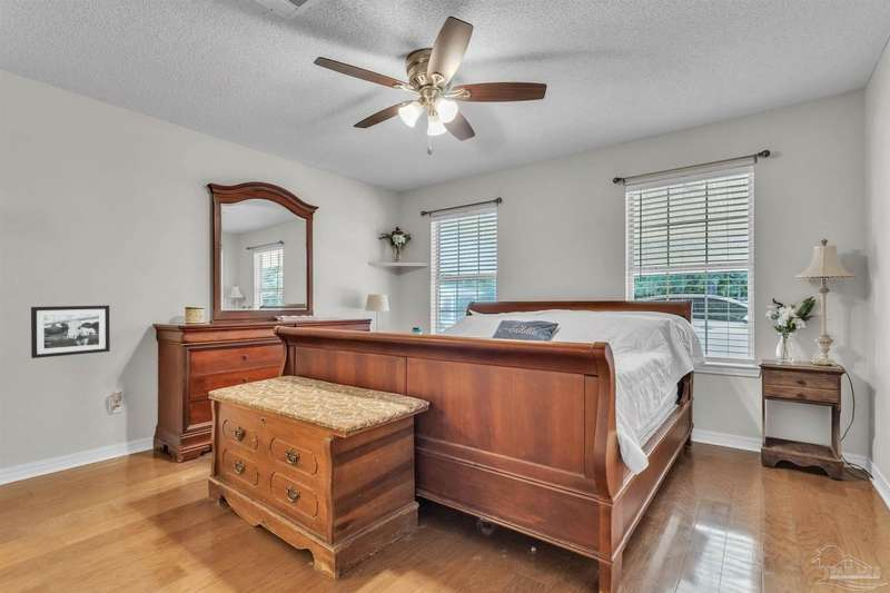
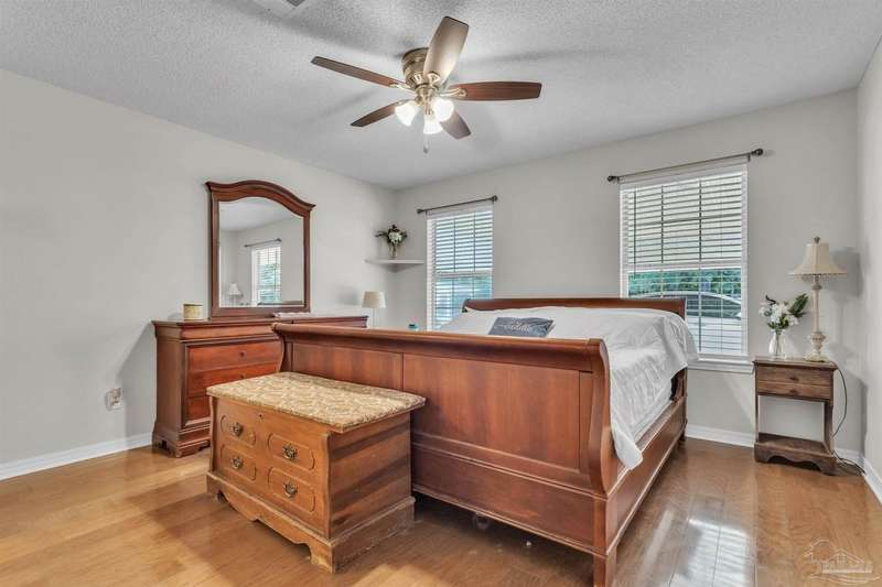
- picture frame [30,305,111,359]
